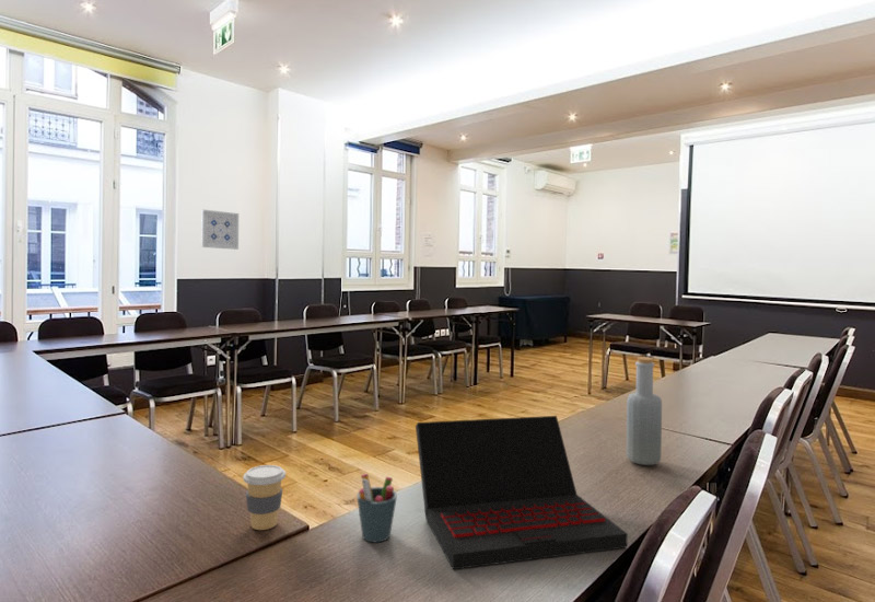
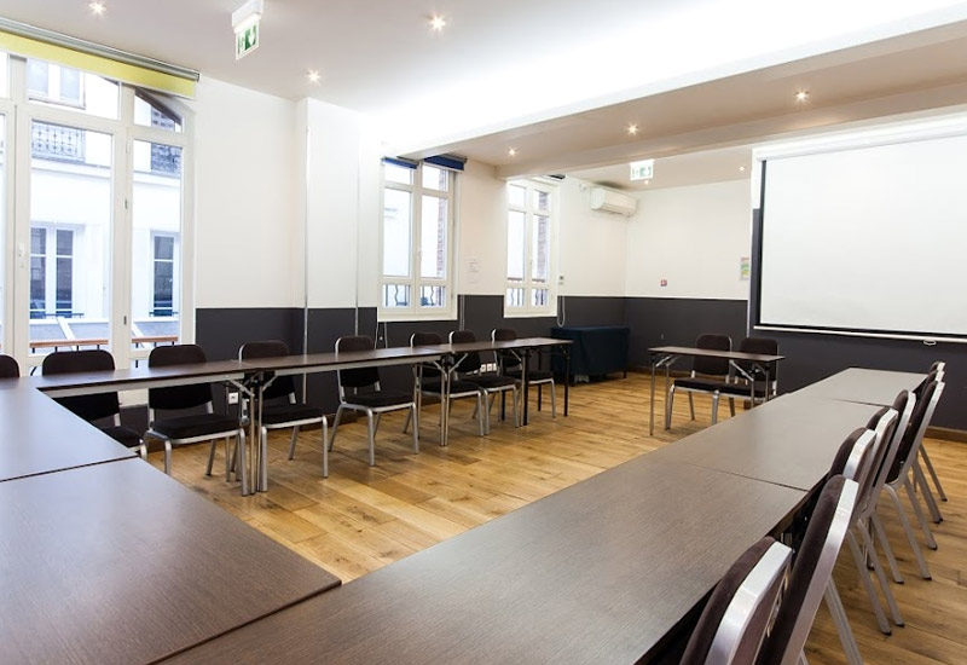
- pen holder [355,473,398,543]
- coffee cup [242,464,287,531]
- laptop [415,415,629,570]
- bottle [626,356,663,466]
- wall art [200,208,240,251]
